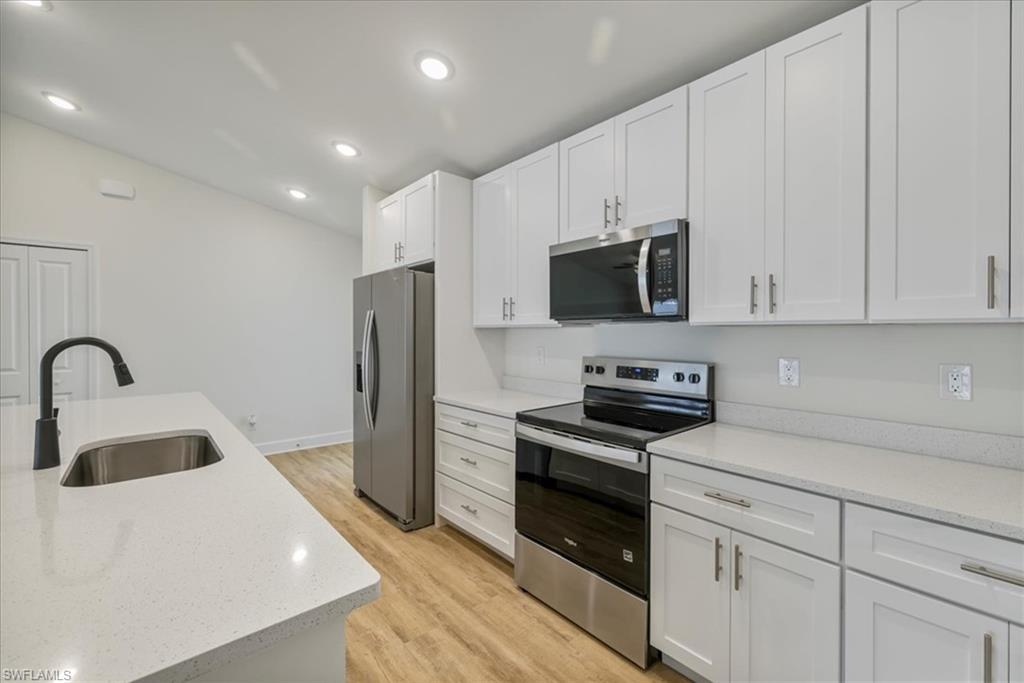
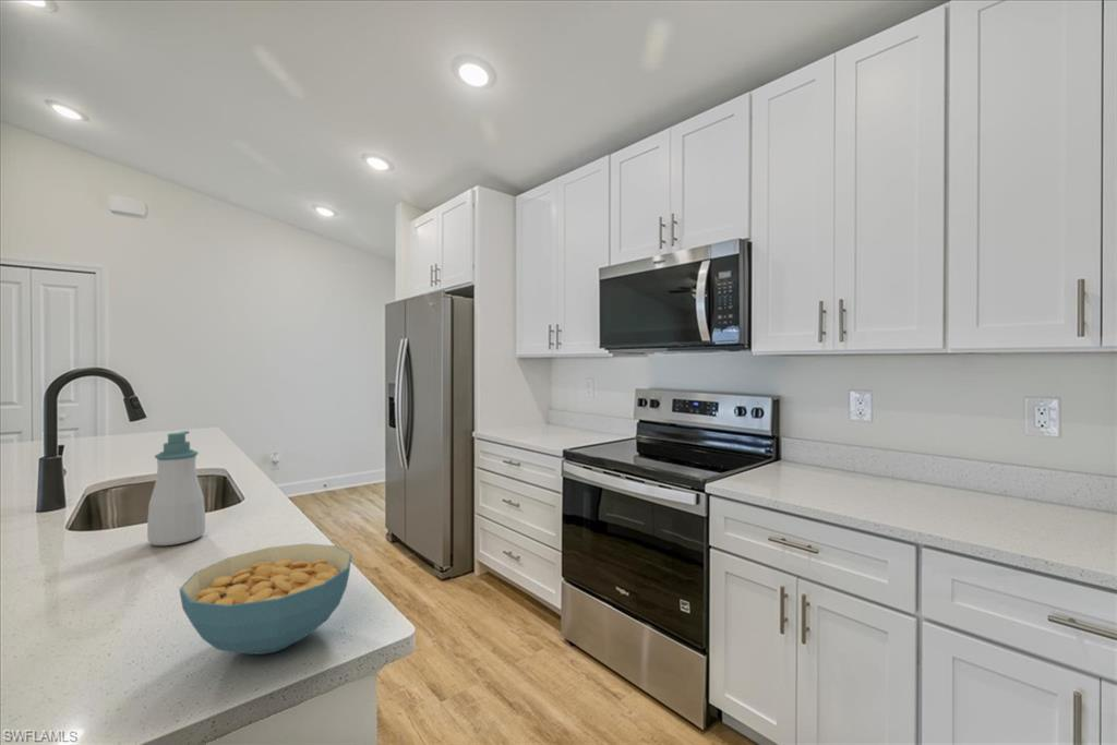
+ soap bottle [146,430,206,546]
+ cereal bowl [178,542,353,656]
